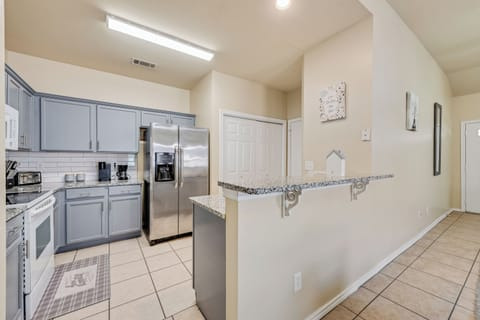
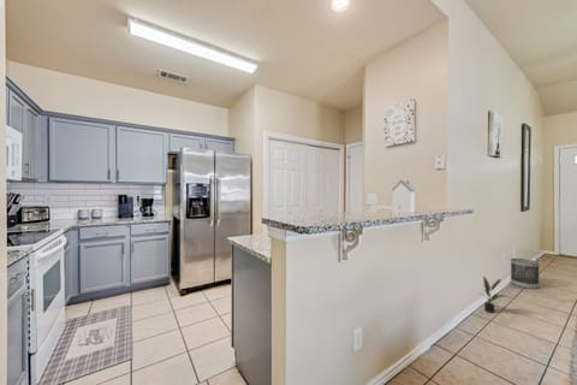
+ wastebasket [510,257,541,290]
+ potted plant [478,276,507,314]
